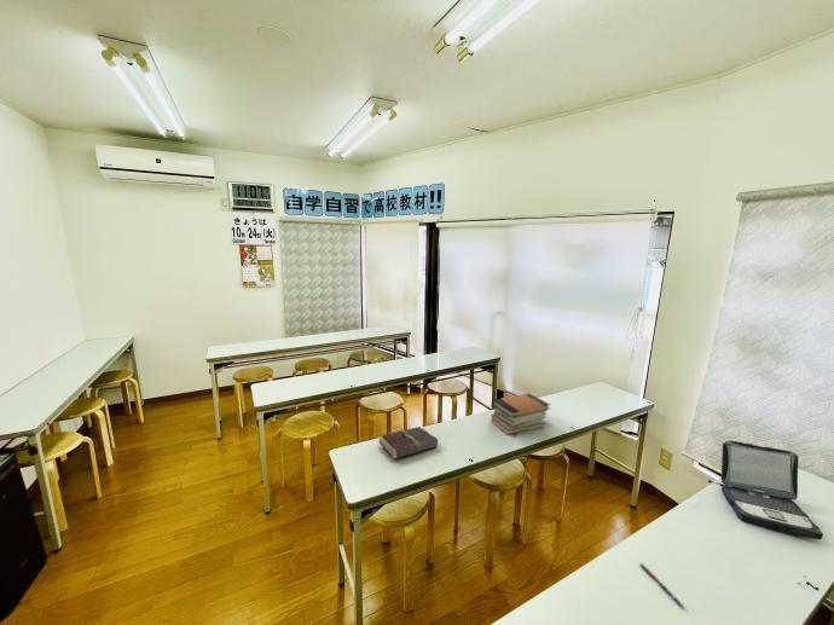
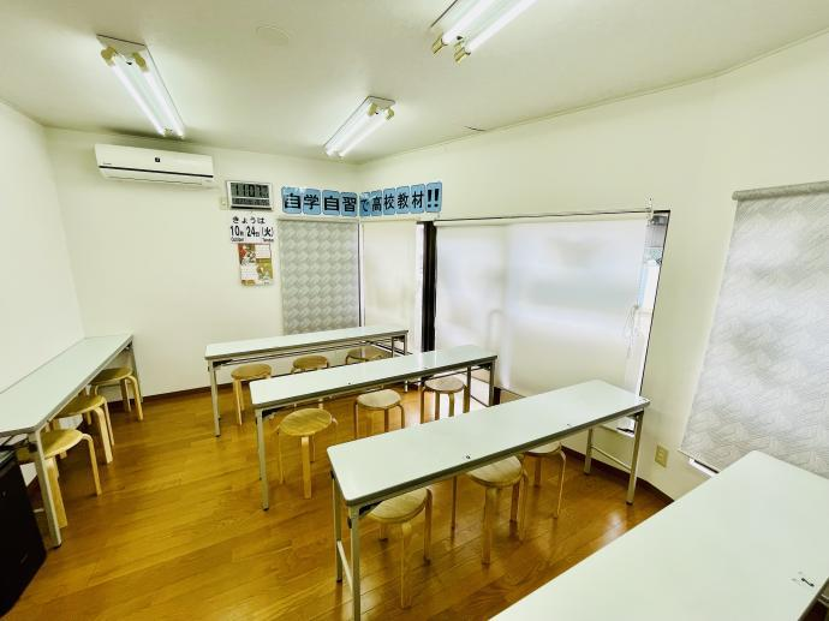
- book stack [490,392,551,435]
- book [378,426,439,459]
- pen [638,562,685,609]
- laptop [707,439,824,540]
